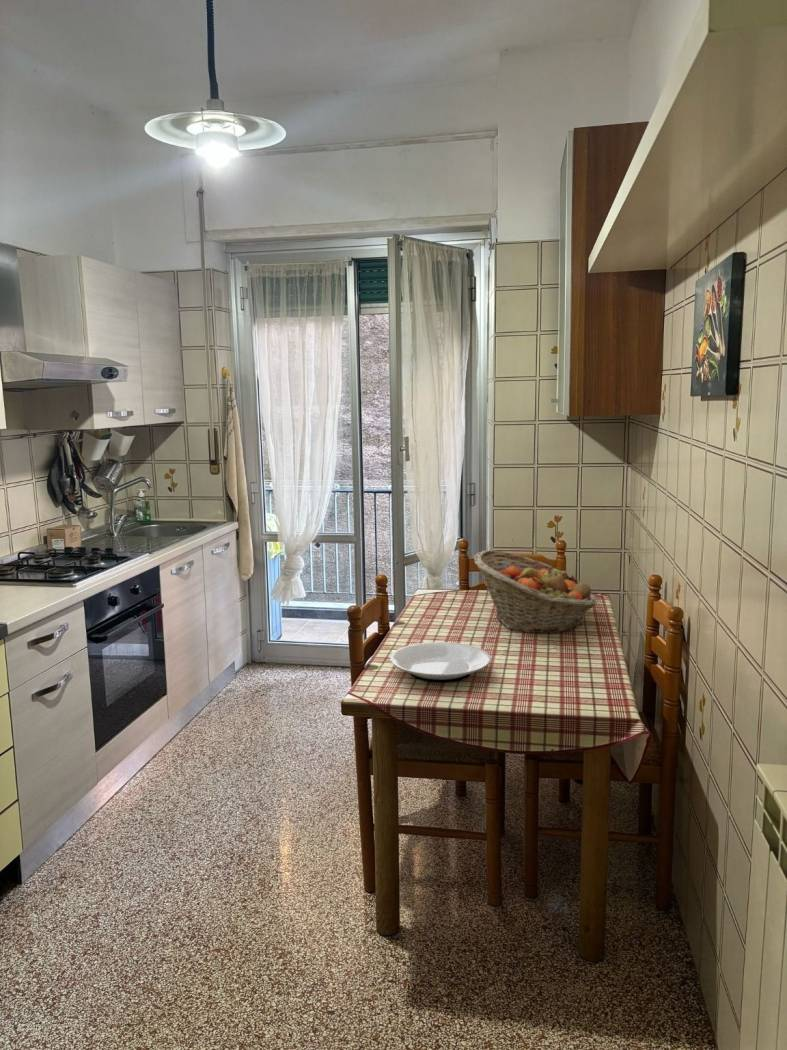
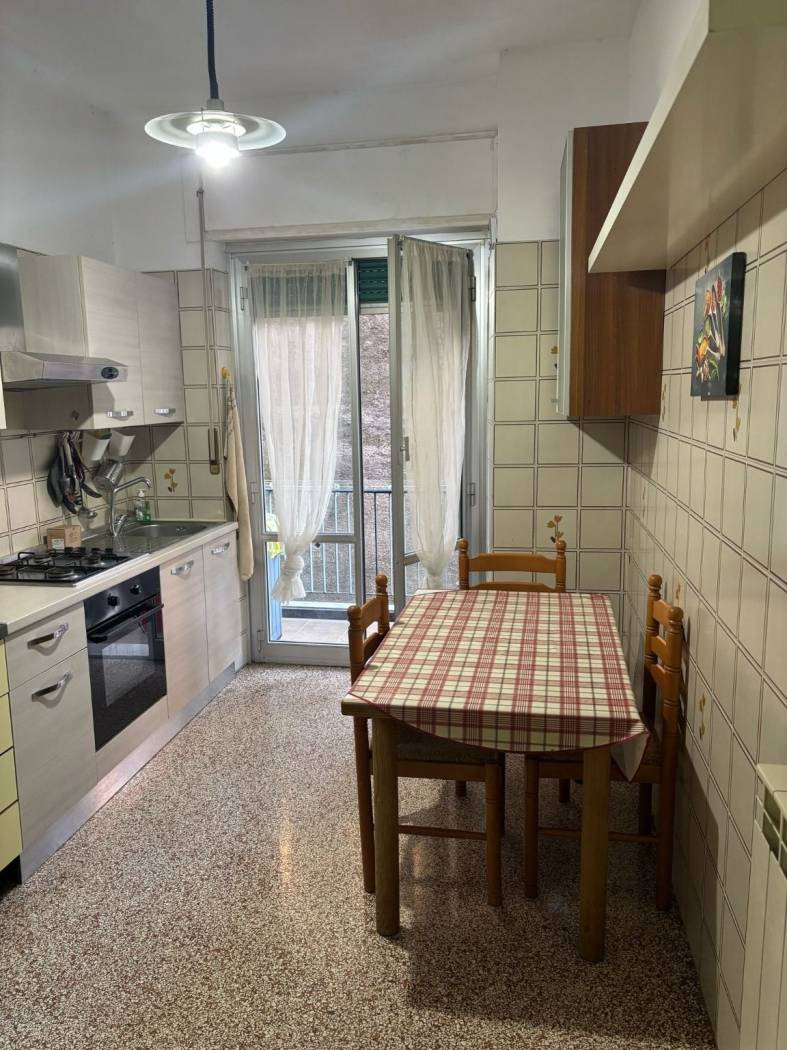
- fruit basket [473,549,598,634]
- plate [390,641,492,684]
